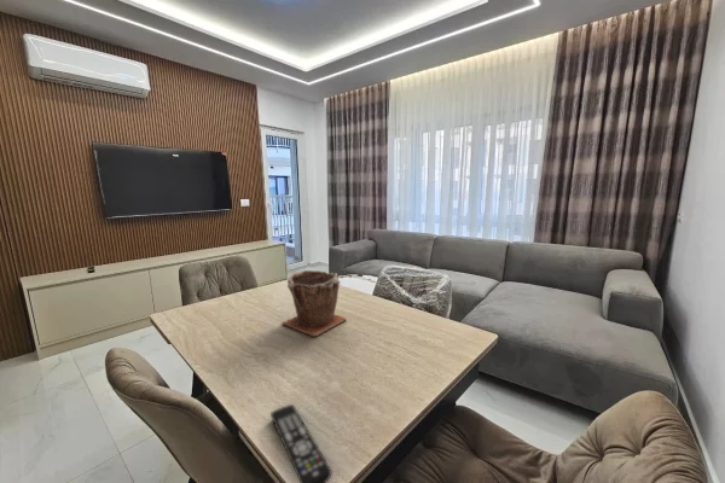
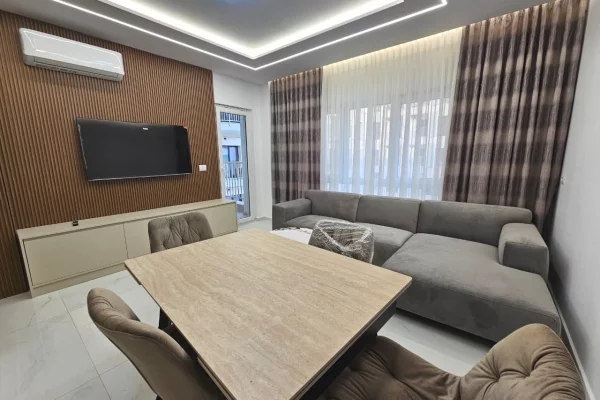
- plant pot [282,269,348,338]
- remote control [269,403,334,483]
